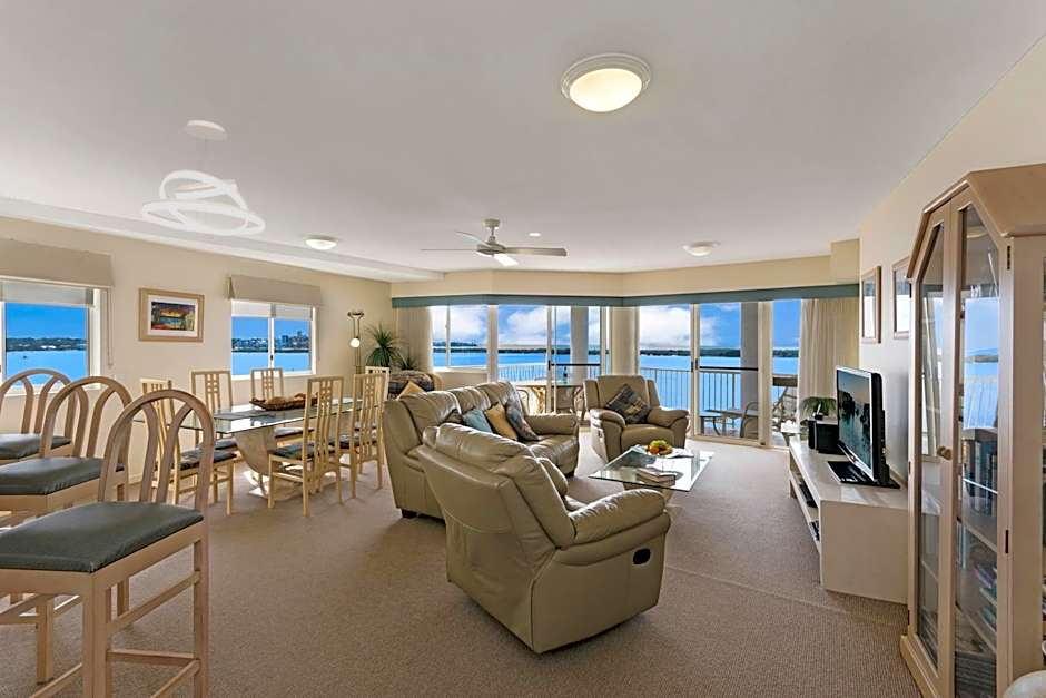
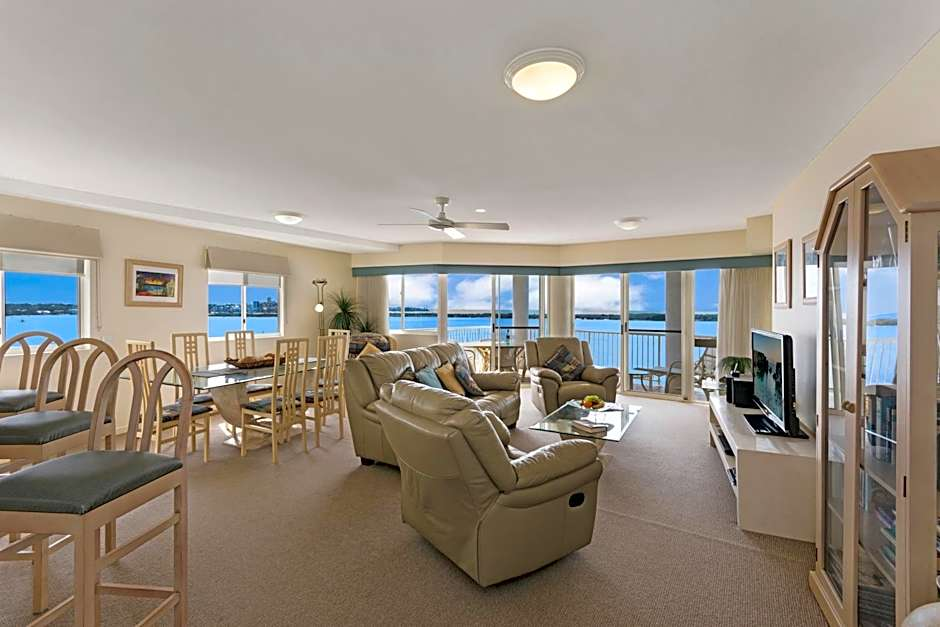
- pendant light [140,119,265,236]
